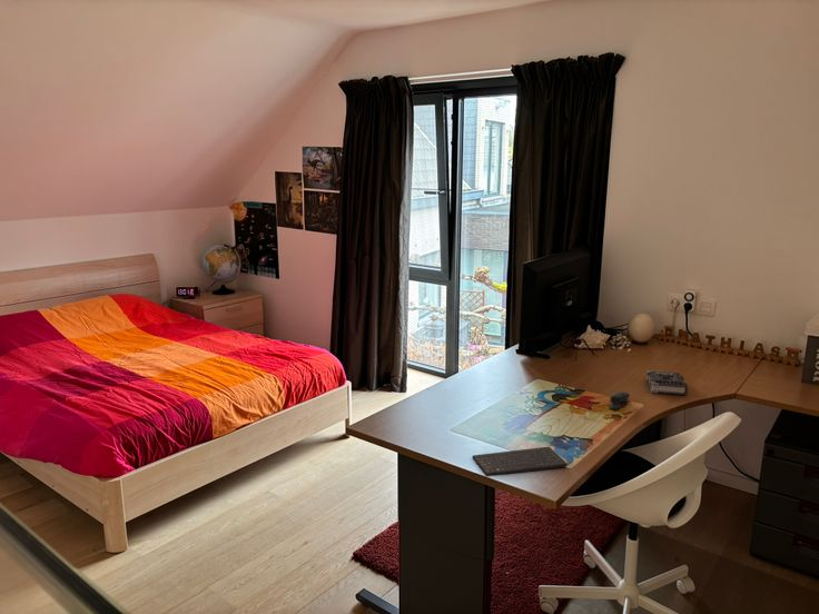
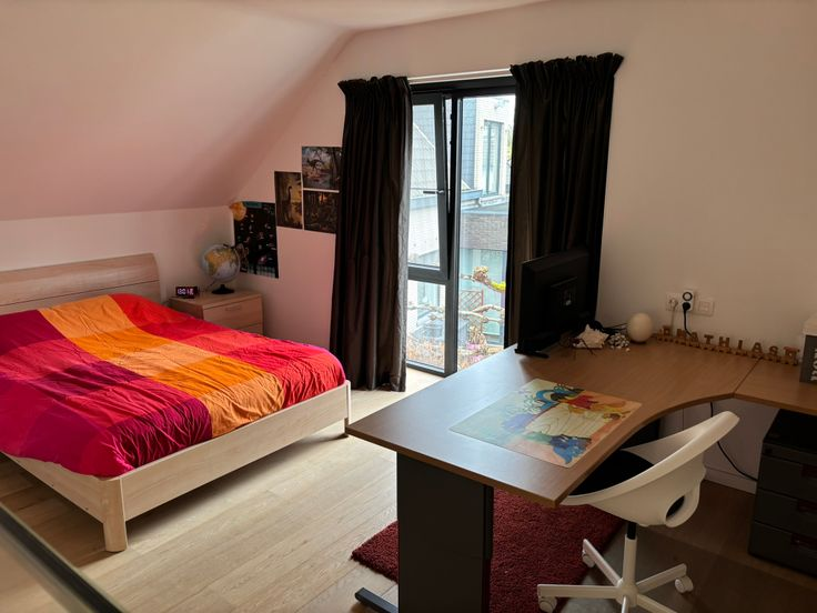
- keyboard [472,446,569,477]
- book [645,369,689,396]
- stapler [608,390,631,410]
